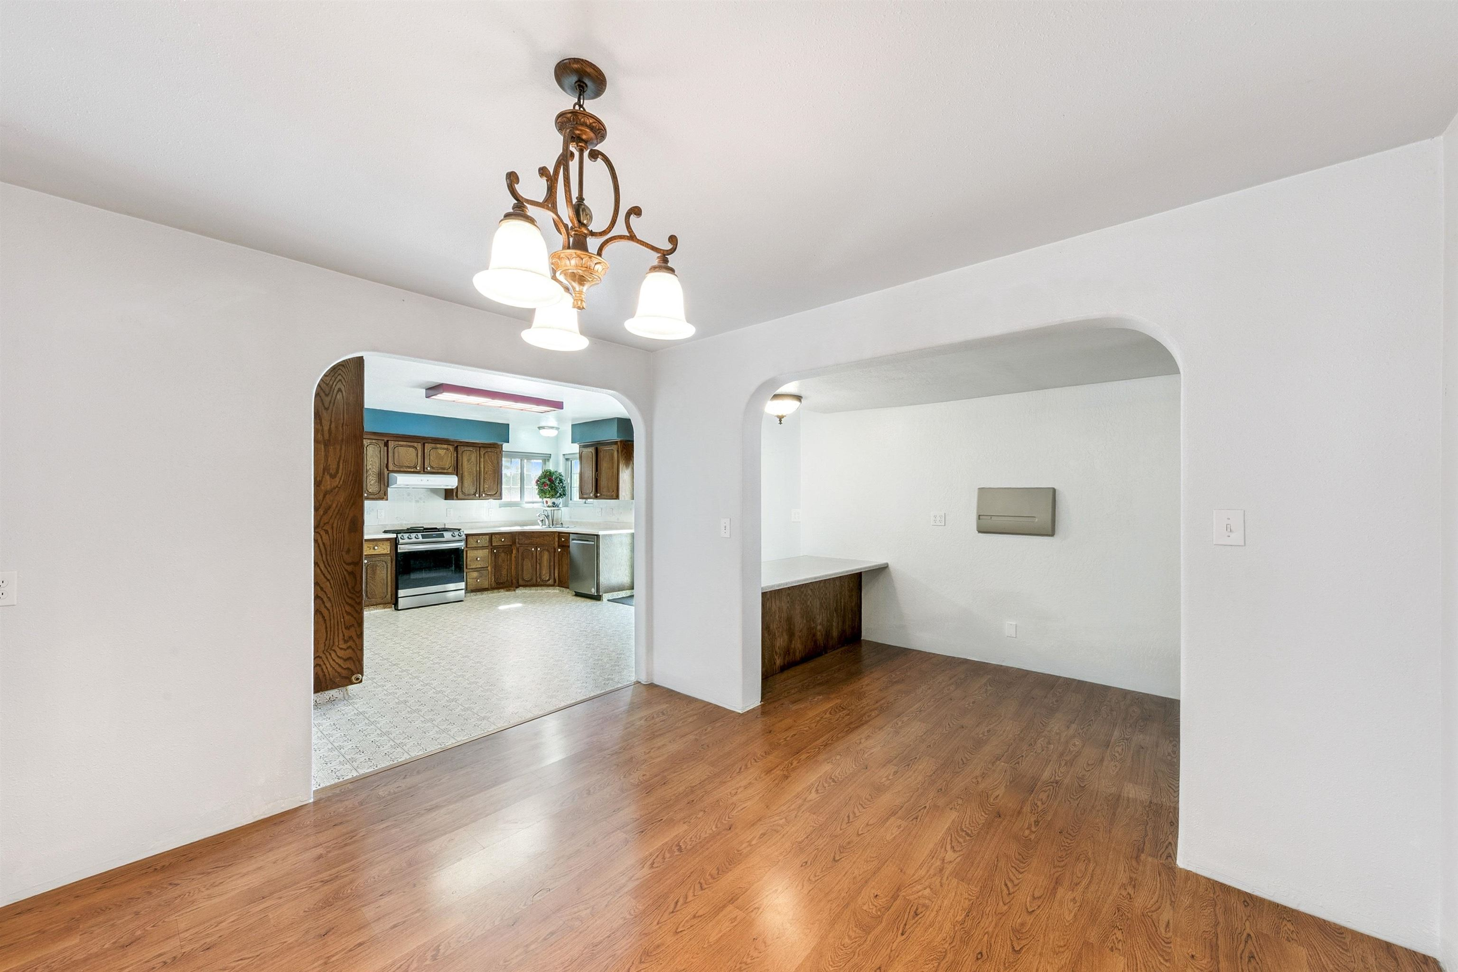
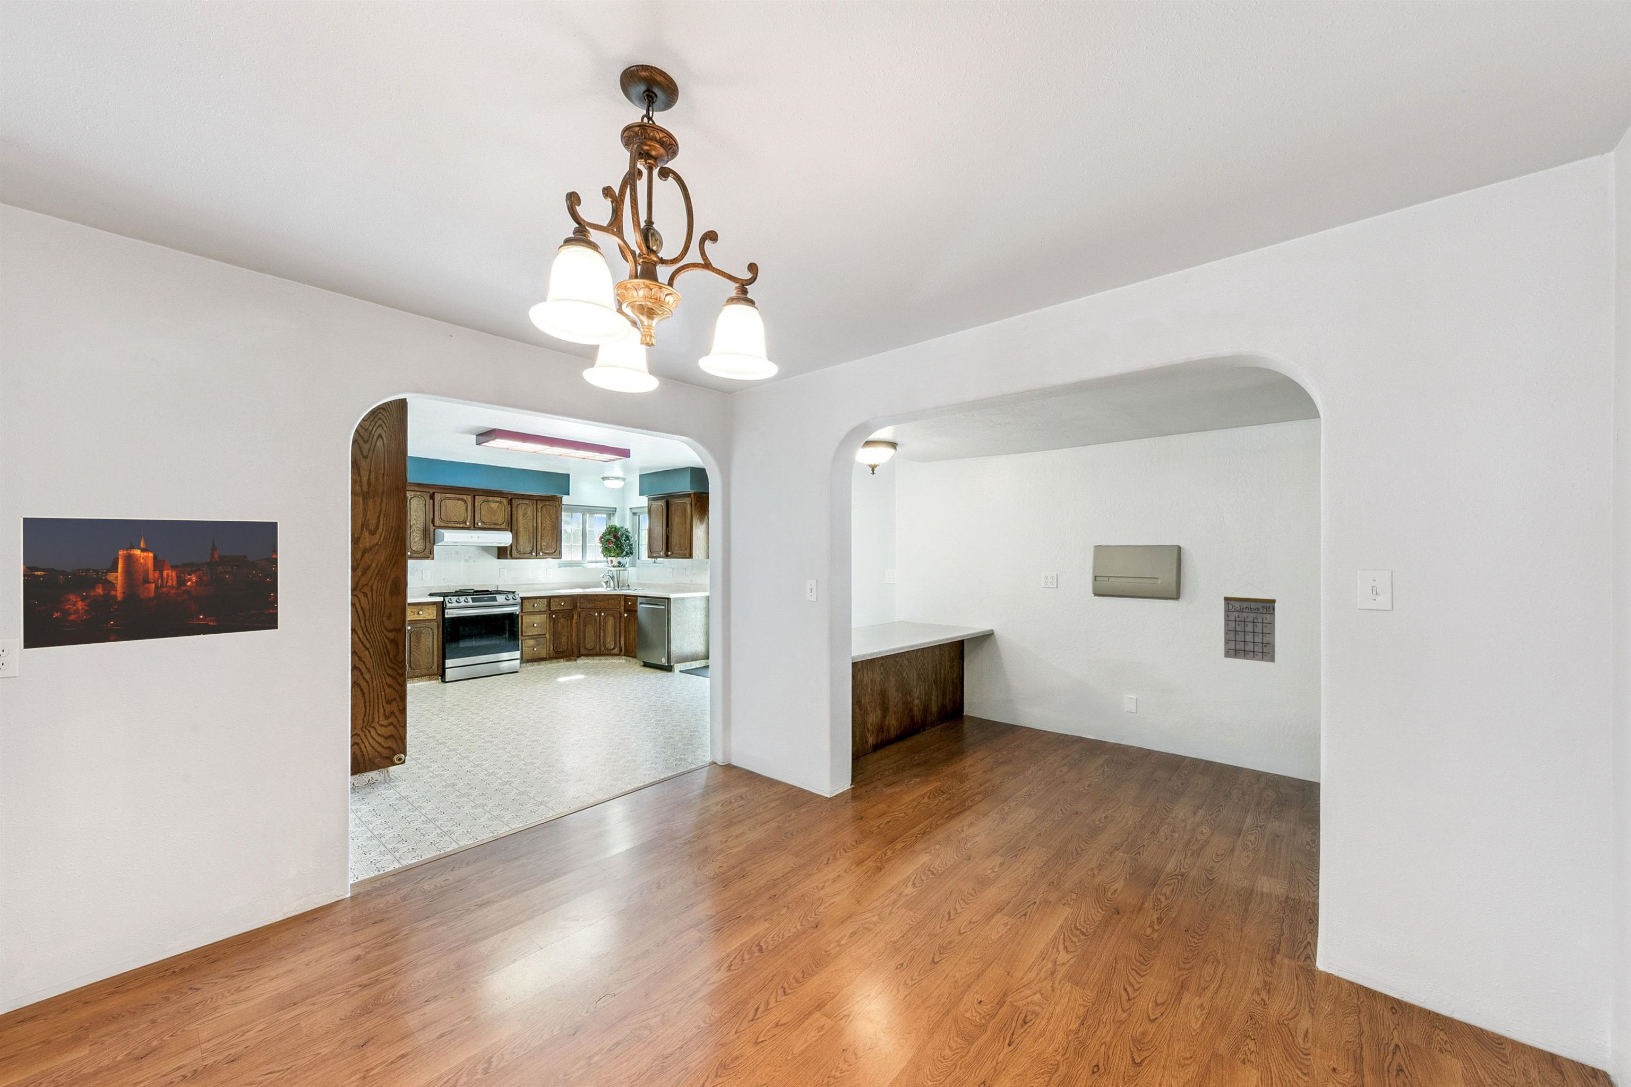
+ calendar [1223,582,1277,664]
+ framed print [21,516,280,651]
